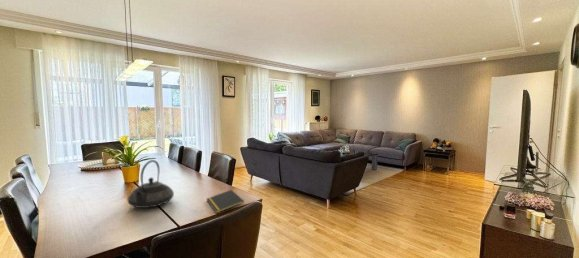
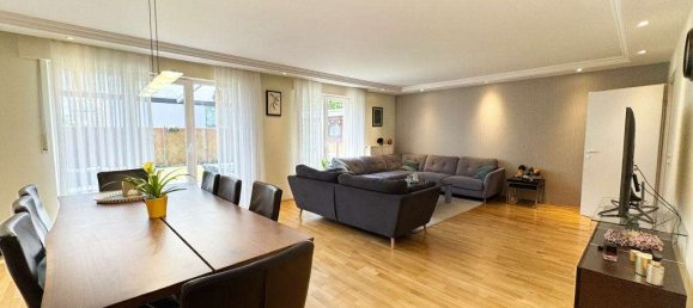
- teapot [127,159,175,209]
- notepad [206,189,245,214]
